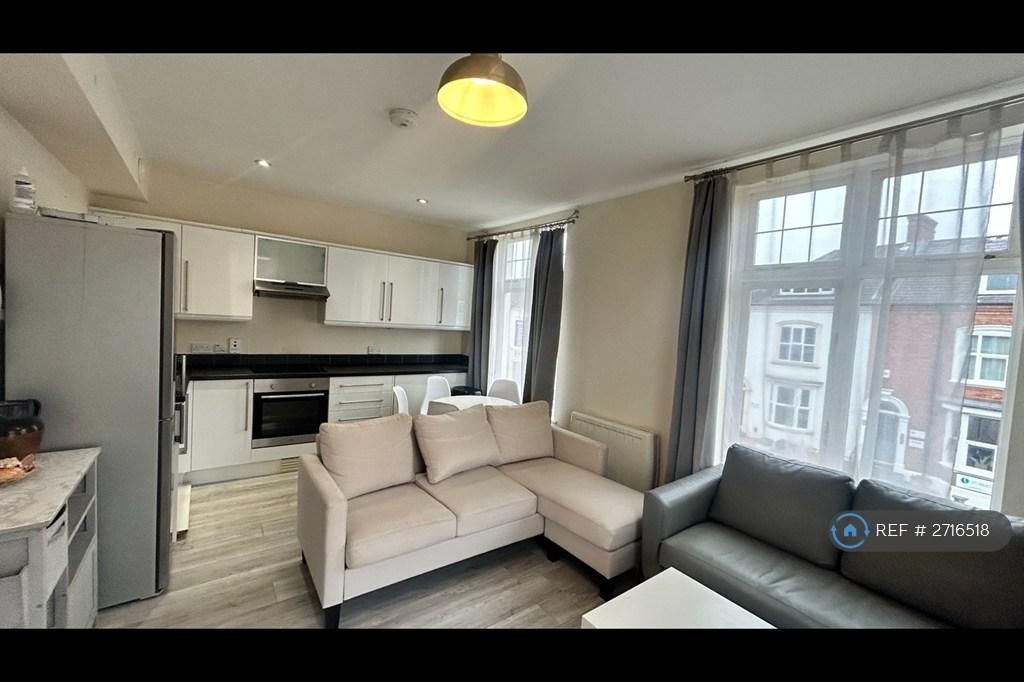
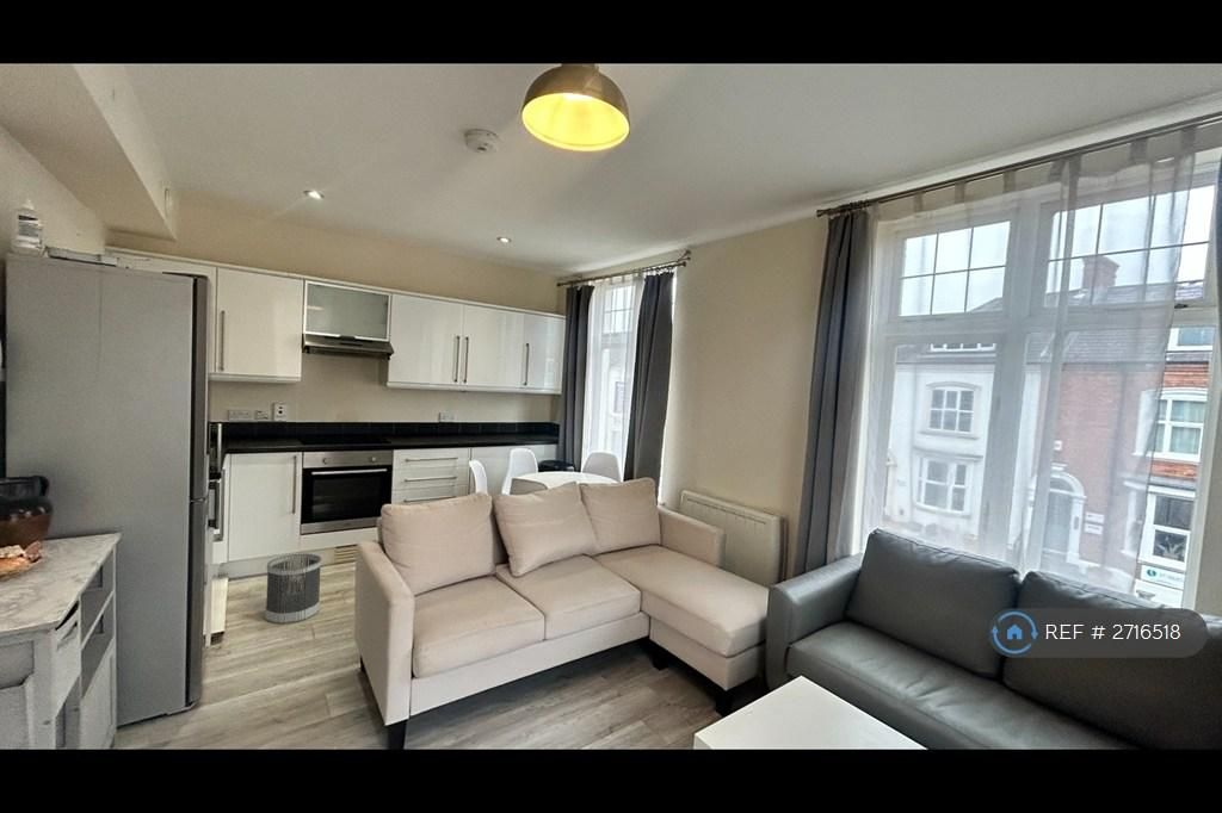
+ wastebasket [264,552,322,625]
